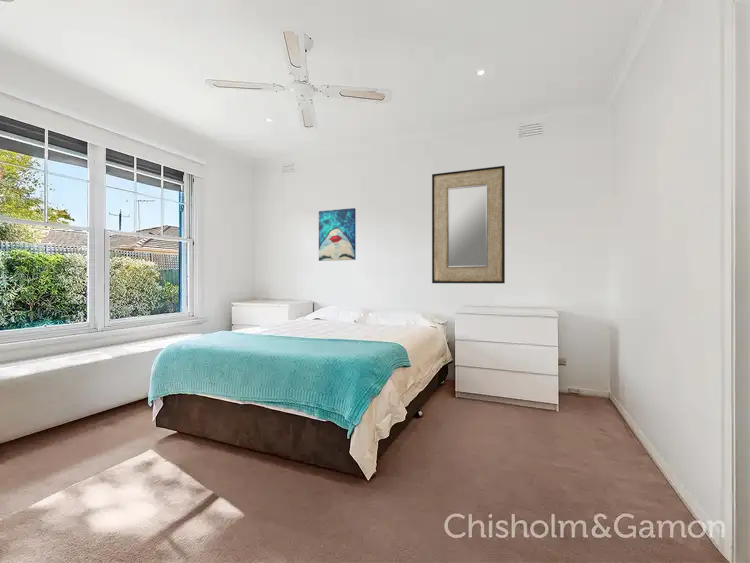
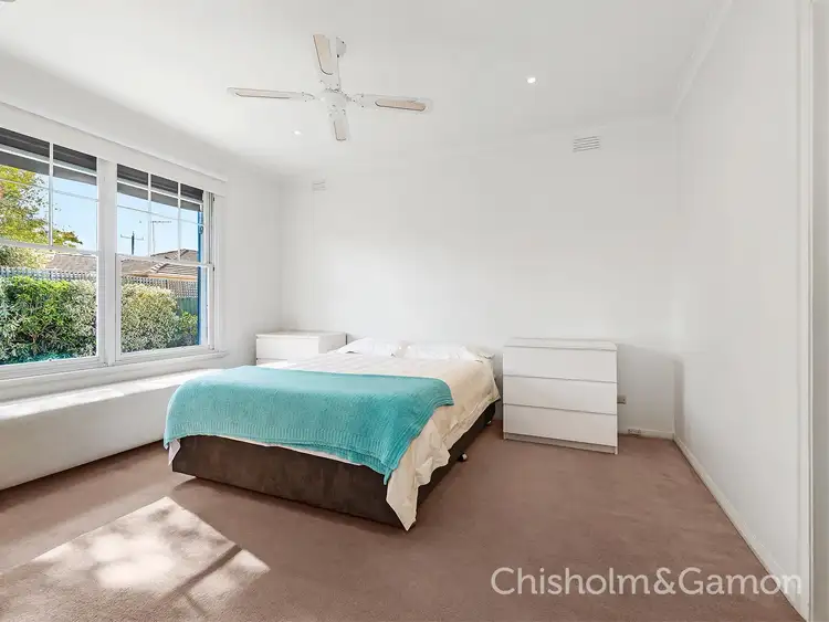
- home mirror [431,165,506,284]
- wall art [318,207,357,262]
